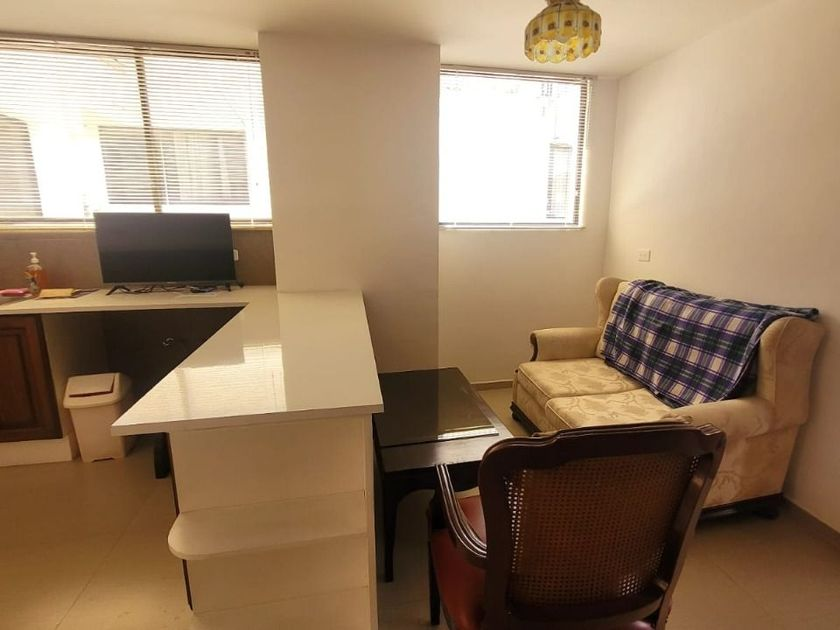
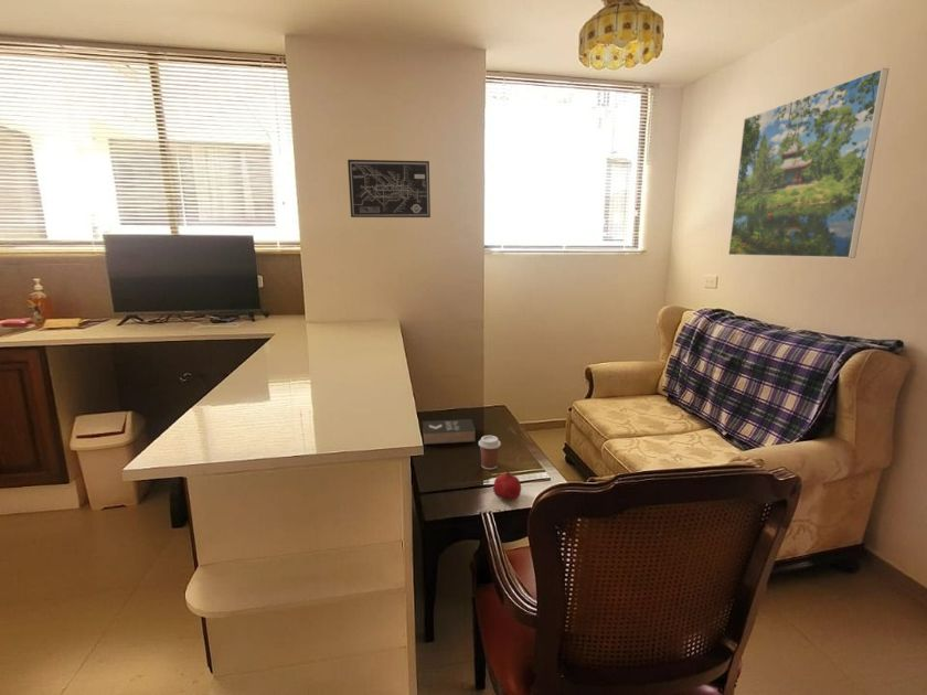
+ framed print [727,67,889,259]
+ book [422,418,477,446]
+ fruit [492,471,522,502]
+ coffee cup [478,435,502,471]
+ wall art [347,159,431,218]
